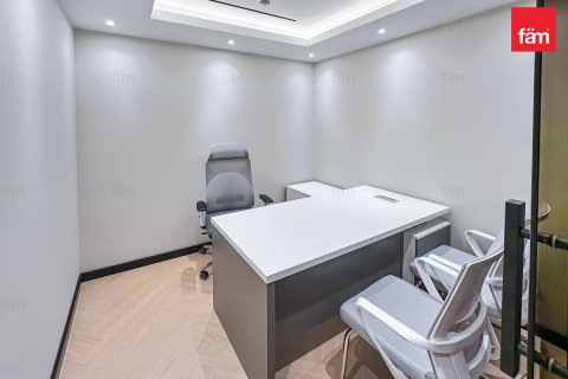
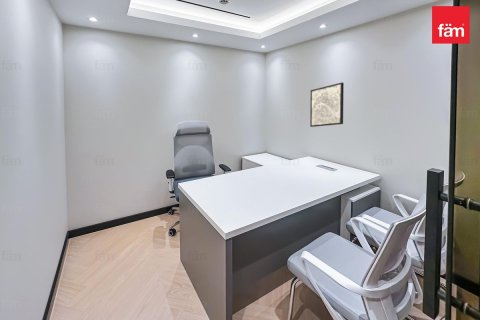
+ wall art [309,81,345,128]
